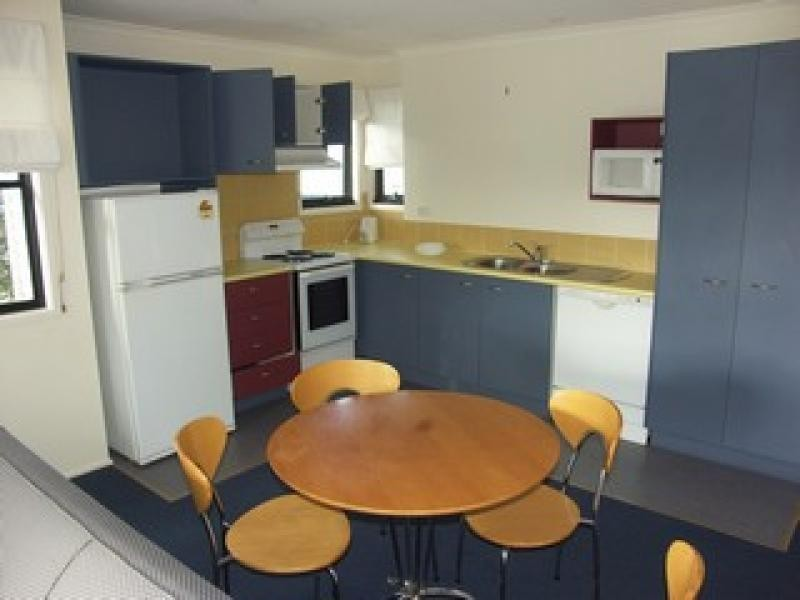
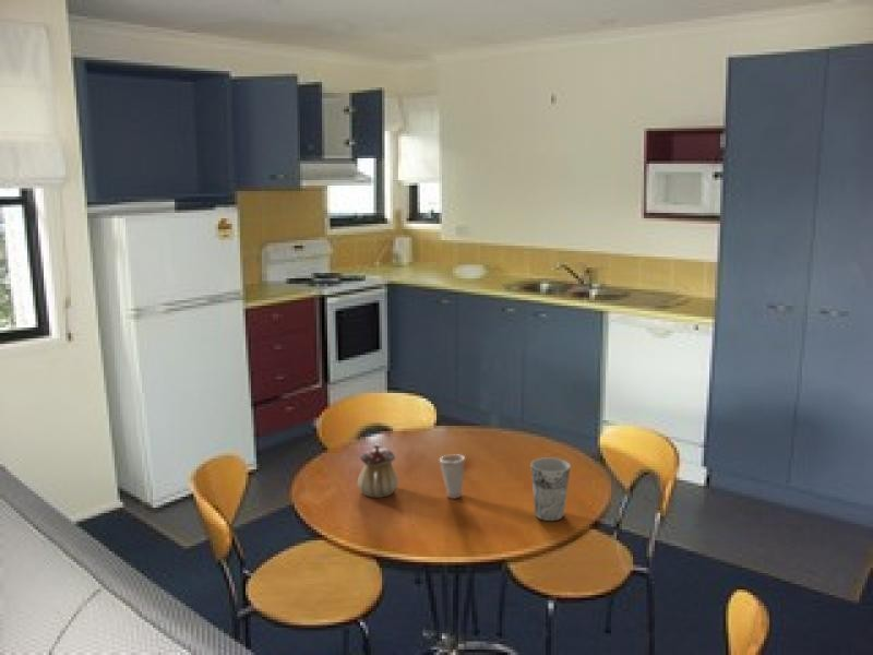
+ cup [439,453,466,500]
+ teapot [357,443,399,499]
+ cup [529,456,572,522]
